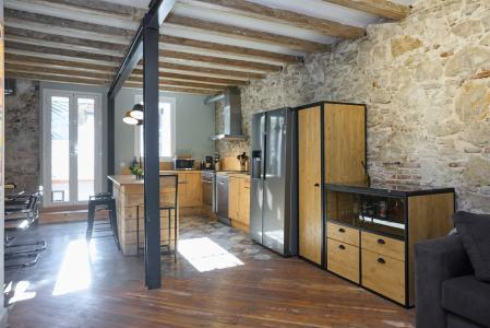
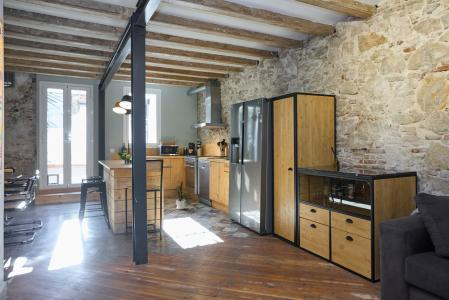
+ house plant [170,181,191,210]
